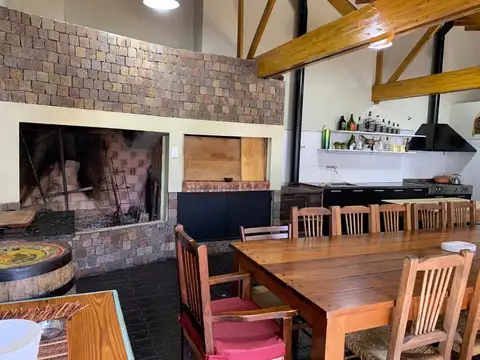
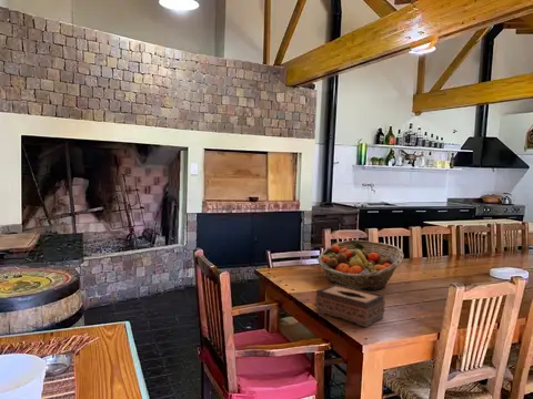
+ tissue box [314,283,386,328]
+ fruit basket [316,238,404,290]
